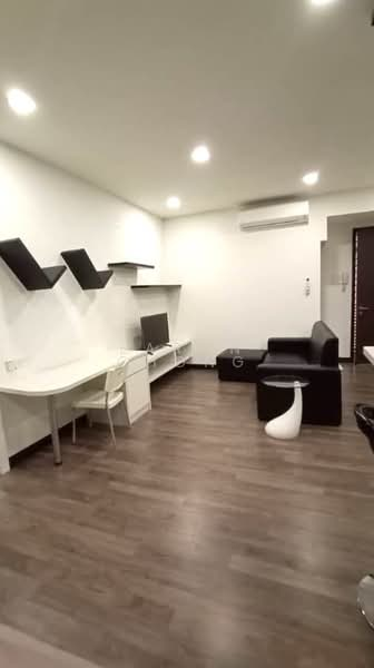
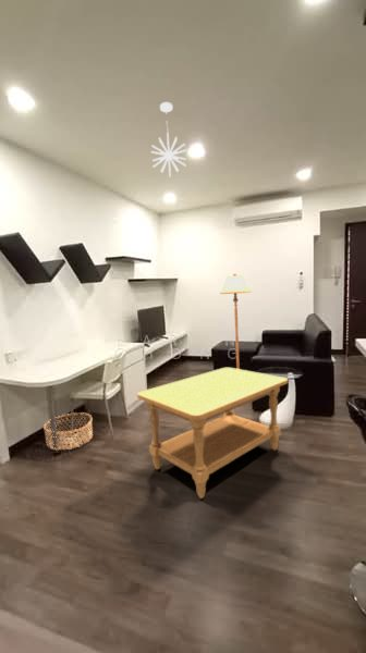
+ coffee table [136,367,289,500]
+ basket [42,411,94,451]
+ floor lamp [219,272,252,369]
+ pendant light [150,101,187,177]
